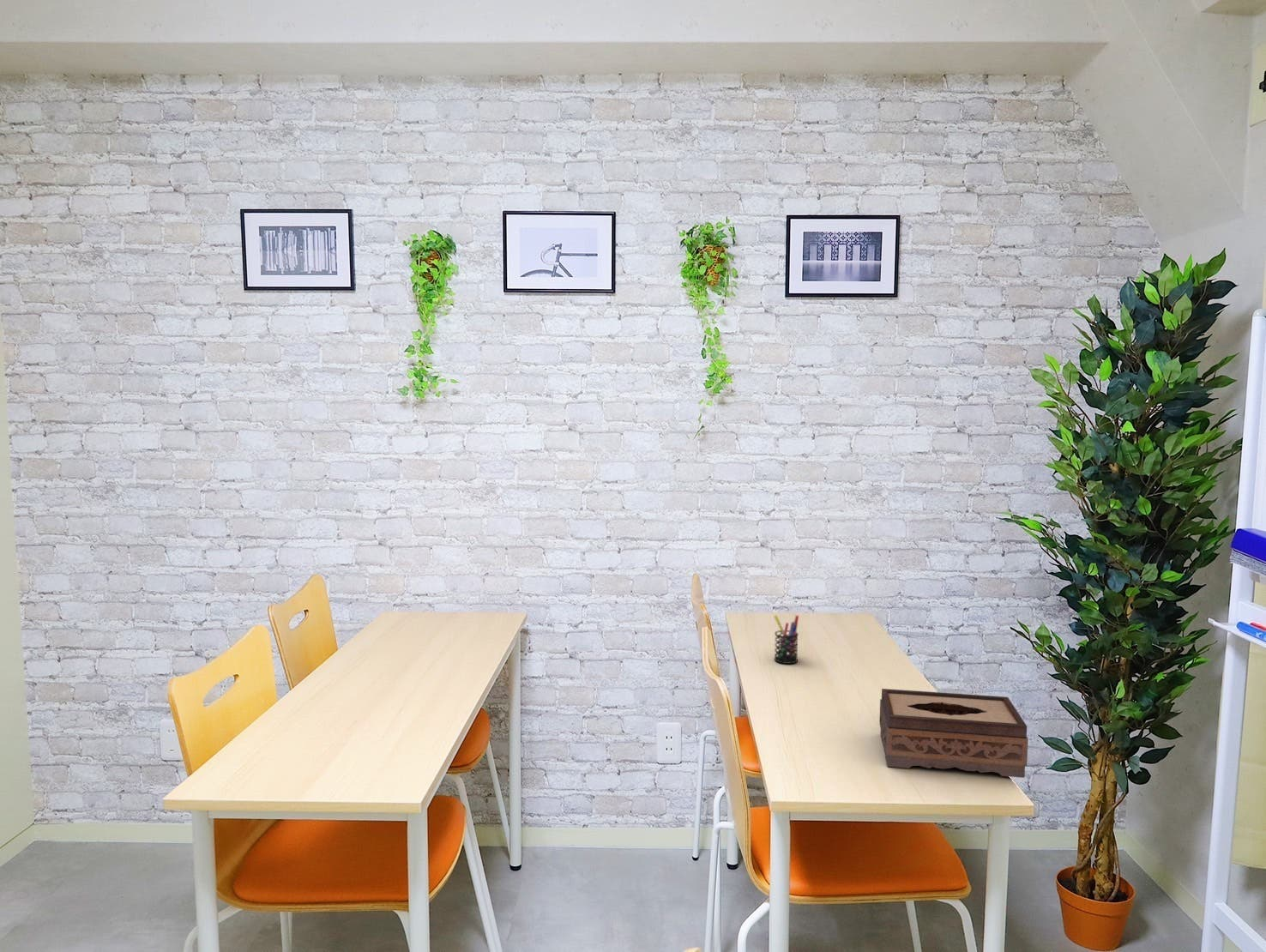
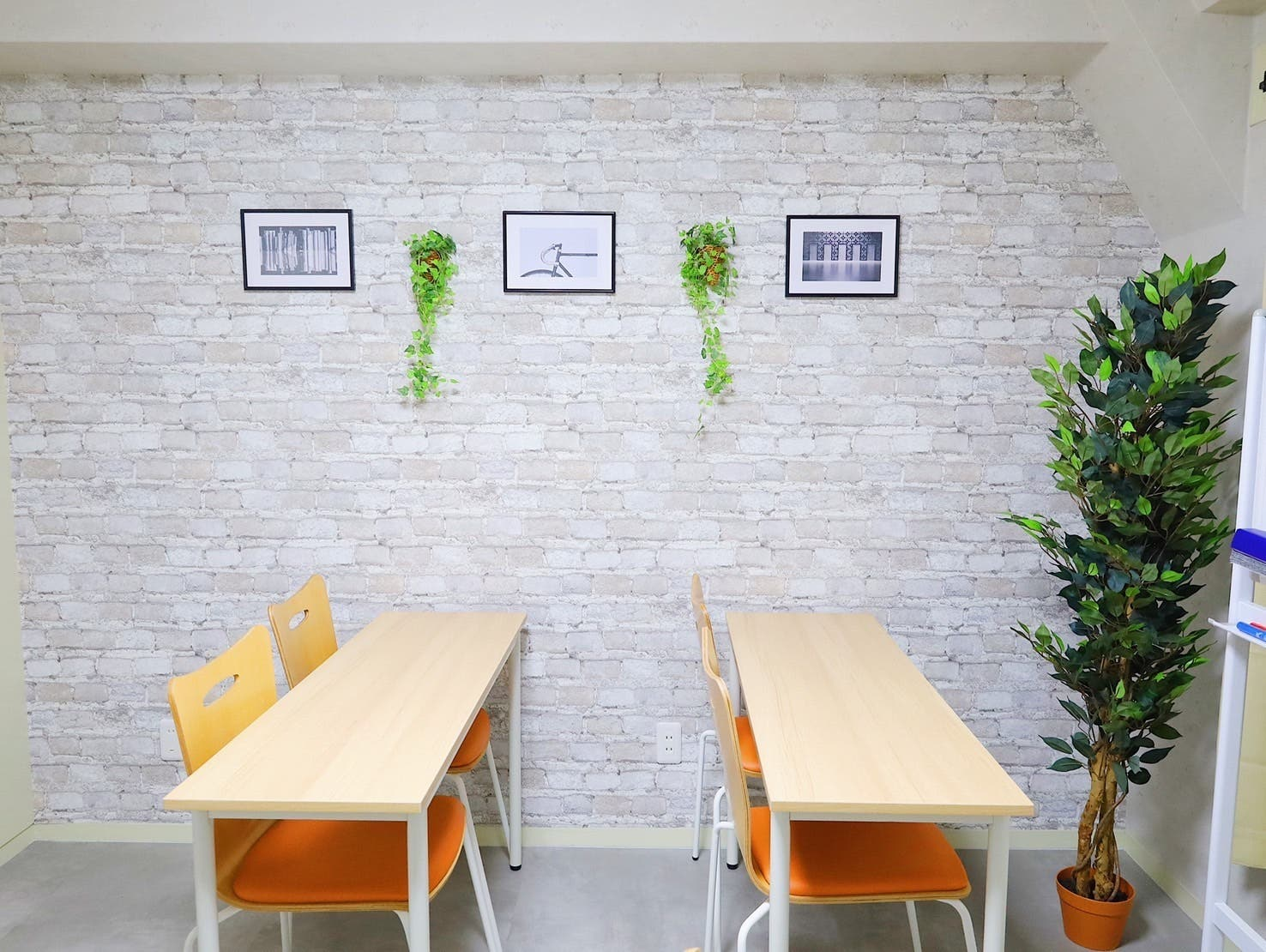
- pen holder [773,614,799,665]
- tissue box [878,688,1029,779]
